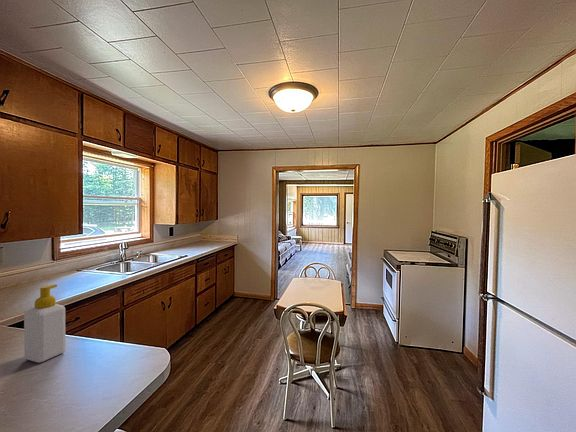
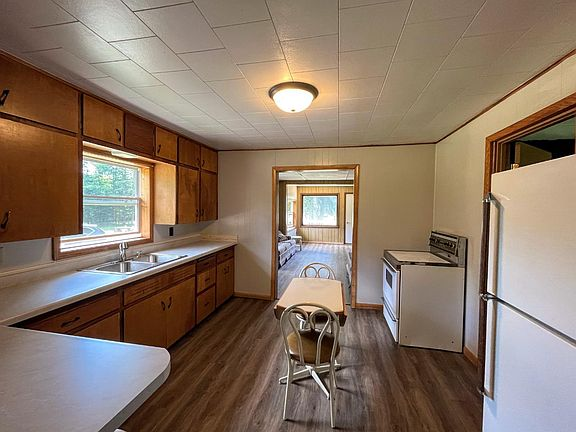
- soap bottle [23,283,66,364]
